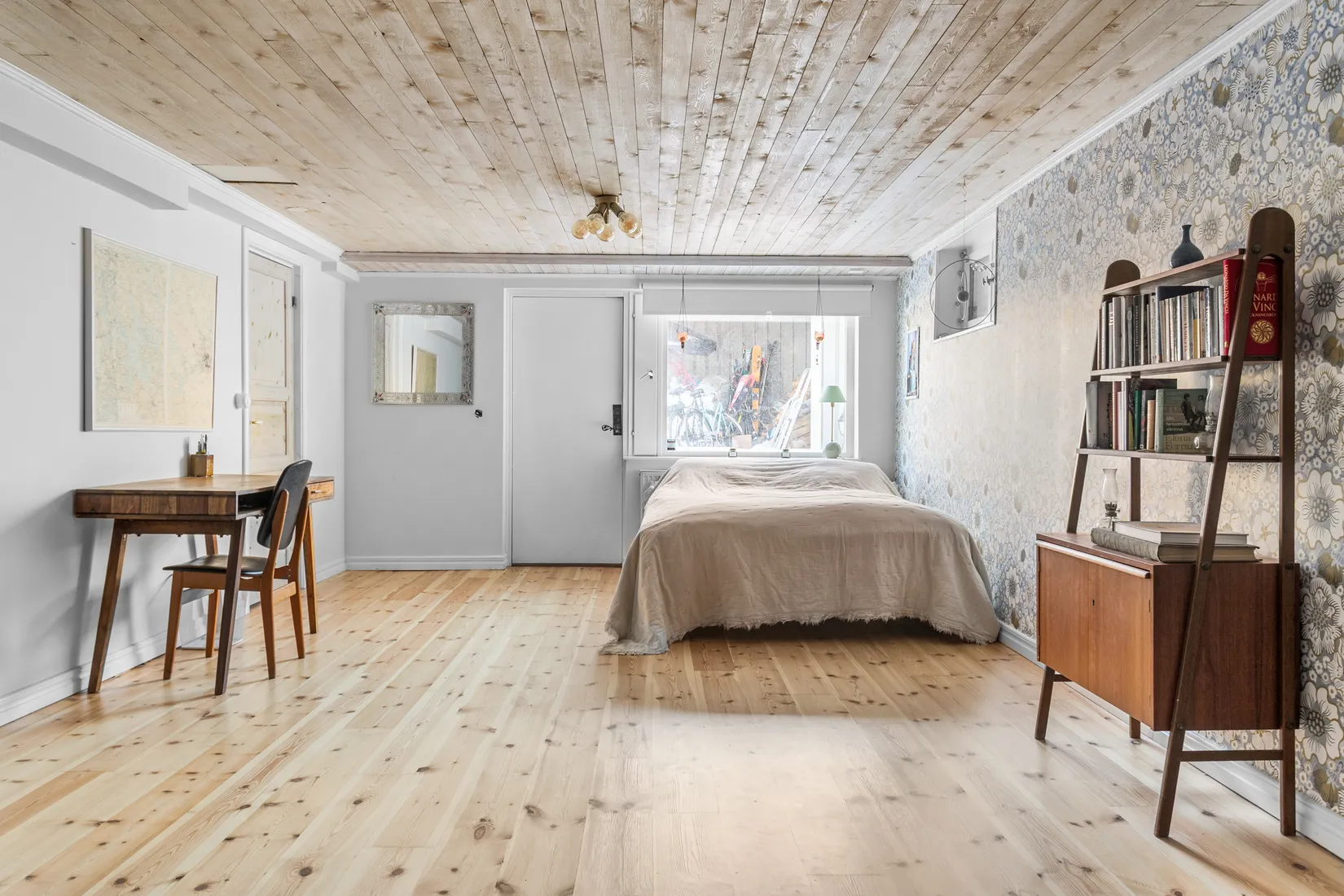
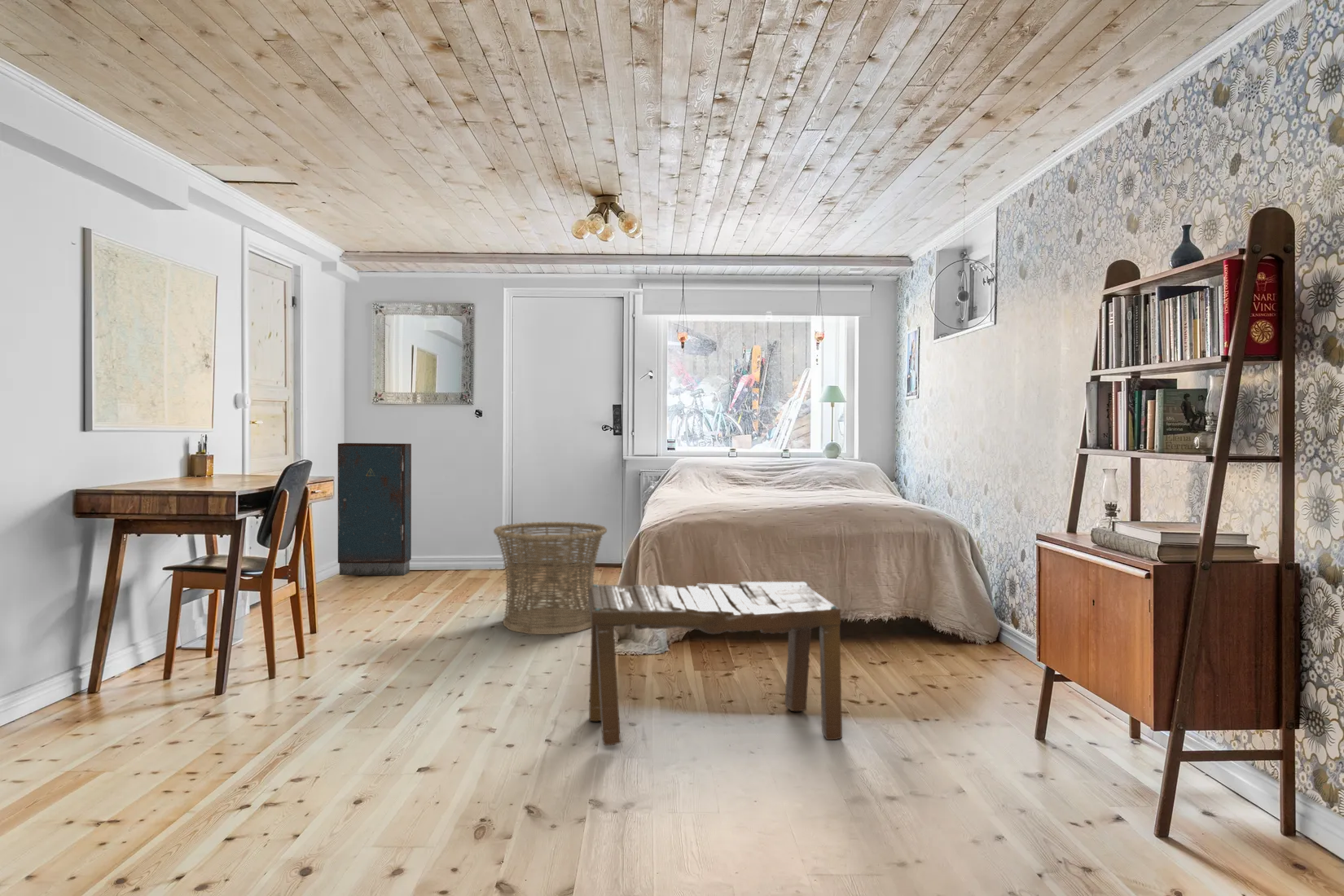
+ basket [493,520,608,635]
+ cabinet [337,442,412,576]
+ bench [587,581,843,746]
